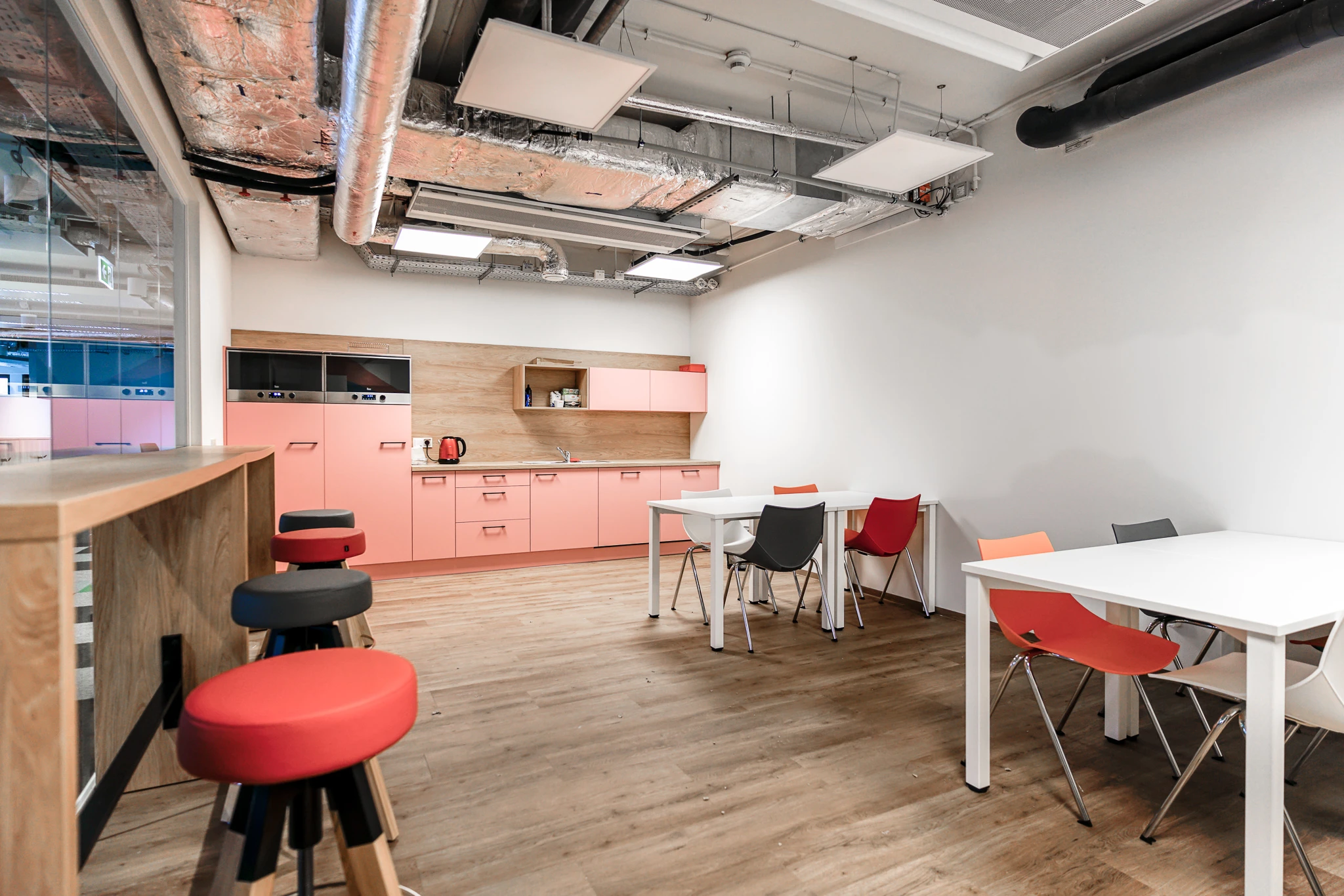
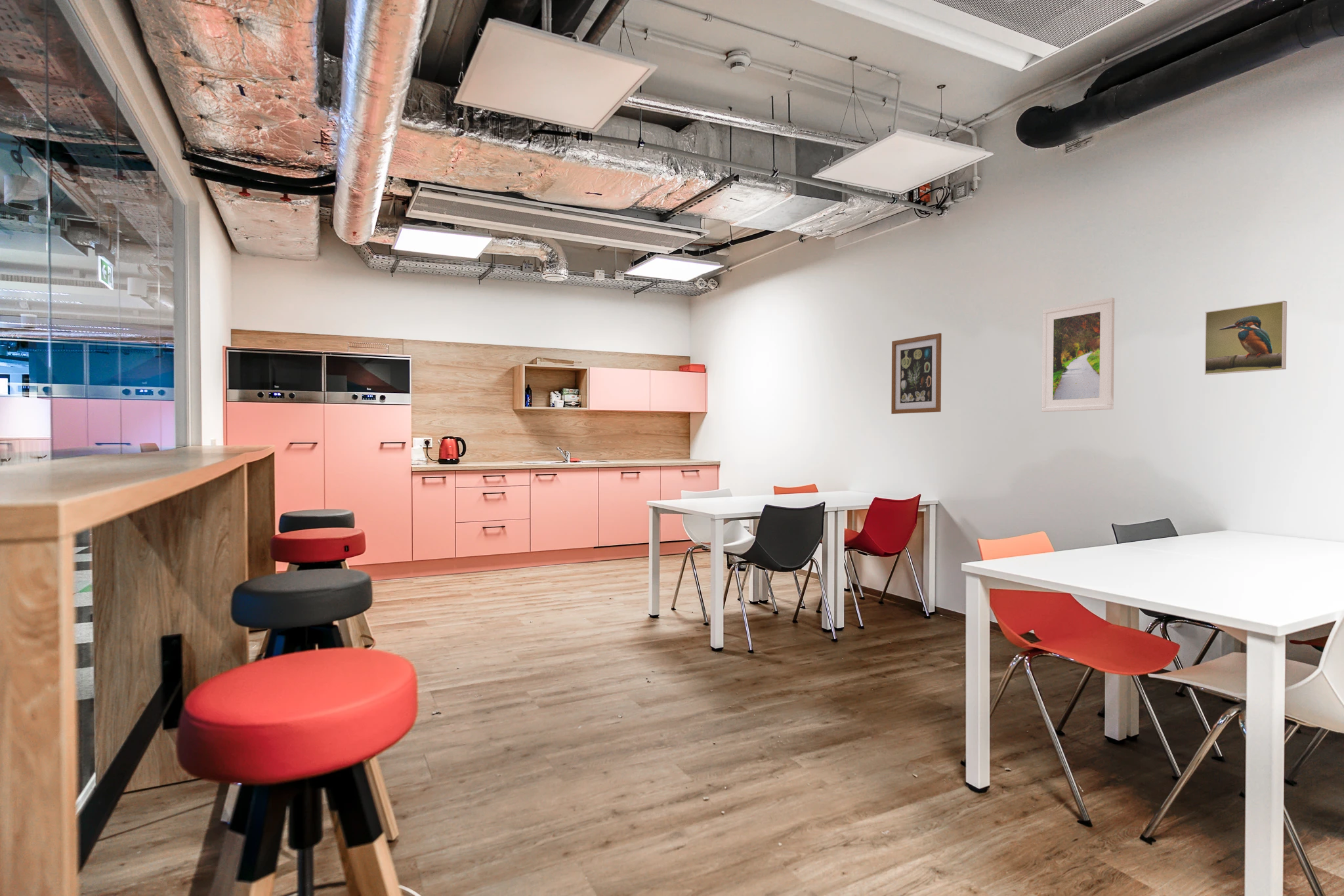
+ wall art [891,333,942,415]
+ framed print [1041,297,1115,413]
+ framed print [1204,300,1288,375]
